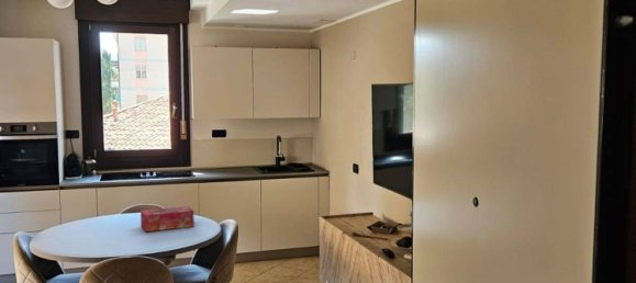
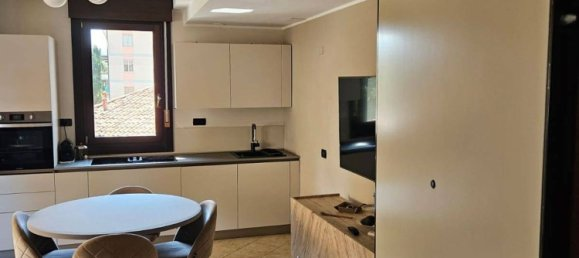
- tissue box [140,205,196,233]
